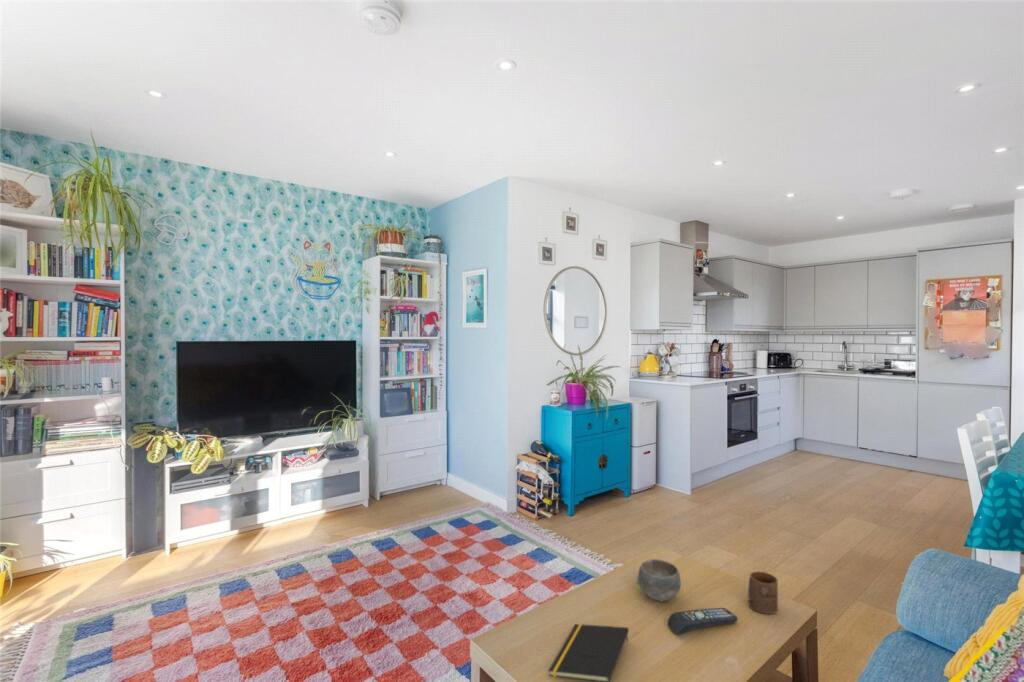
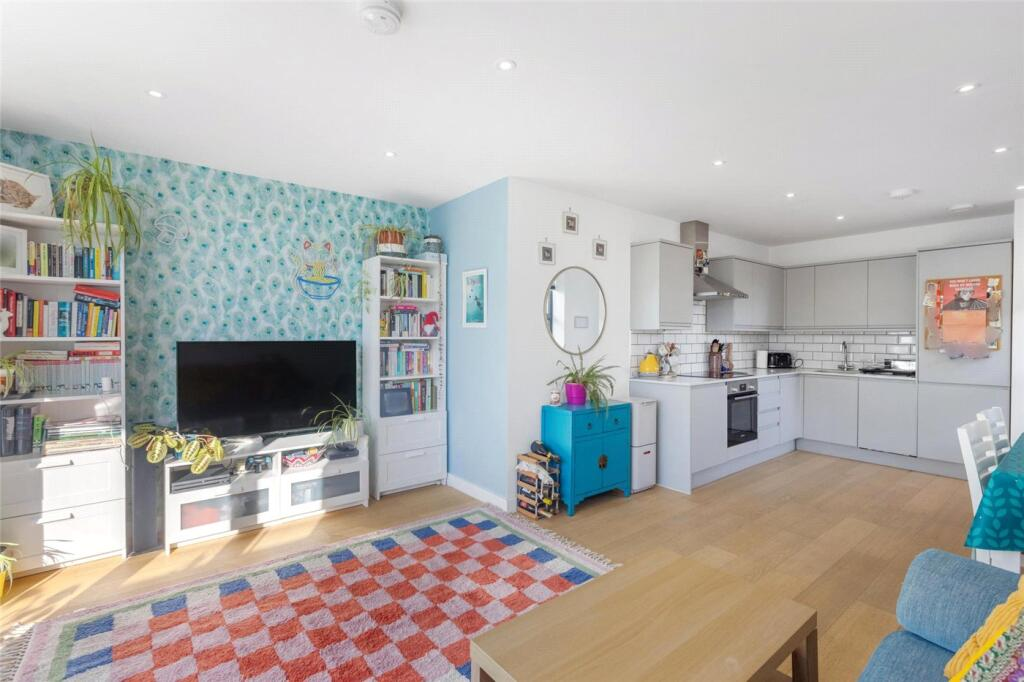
- remote control [667,607,739,635]
- notepad [547,623,630,682]
- bowl [635,558,682,602]
- cup [747,571,779,615]
